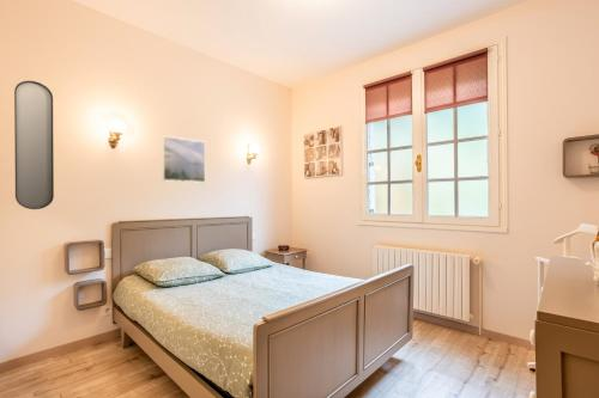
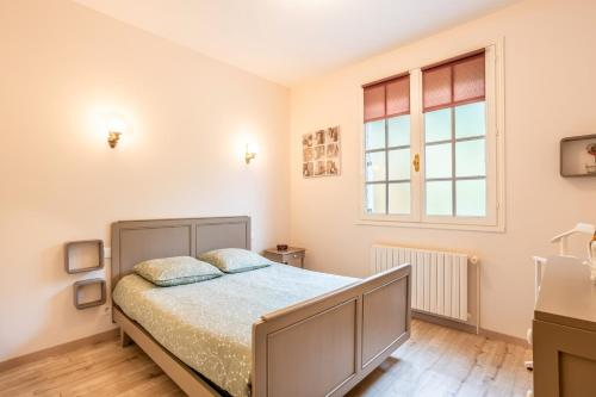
- home mirror [13,80,55,210]
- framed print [161,134,206,184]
